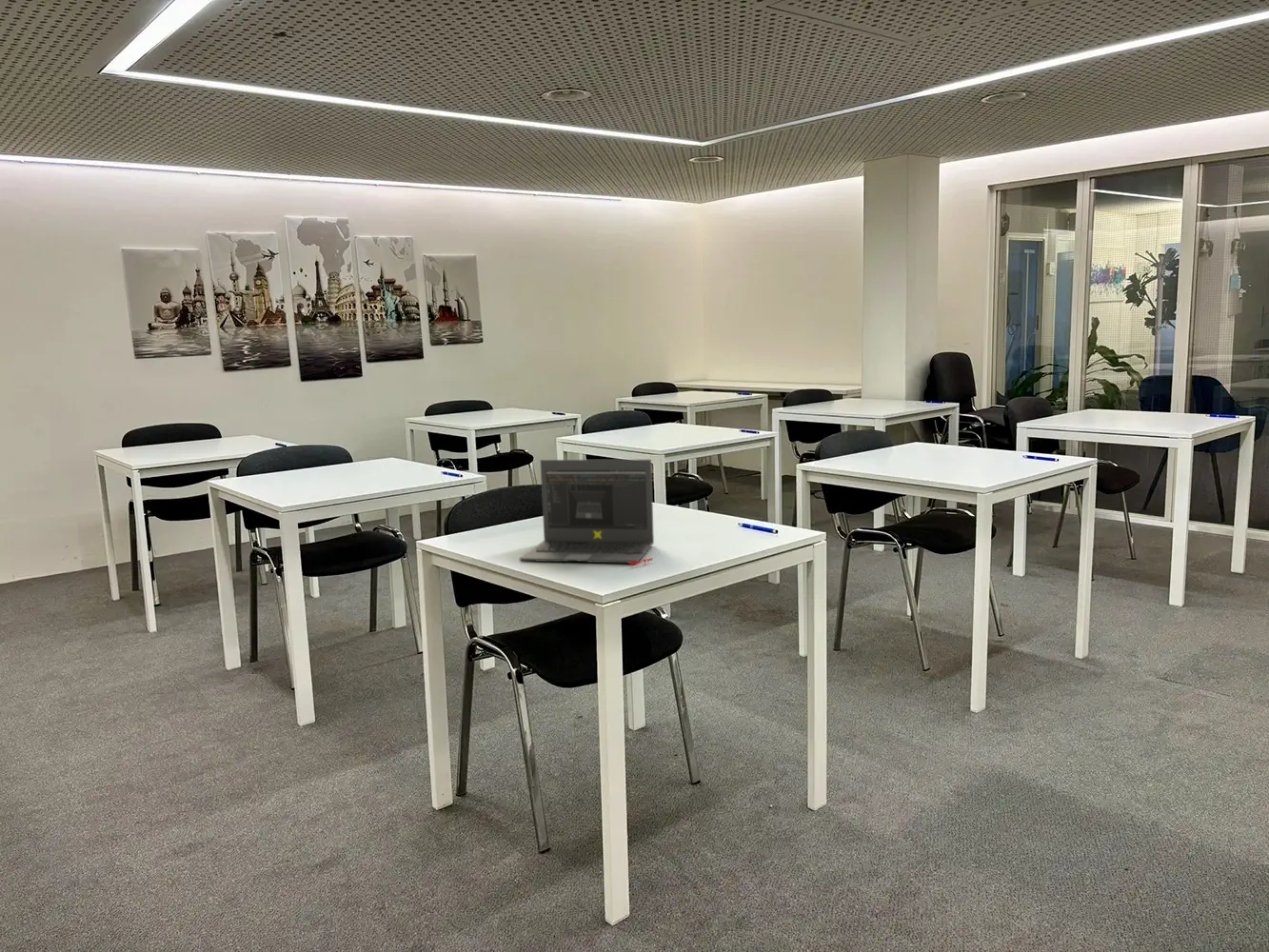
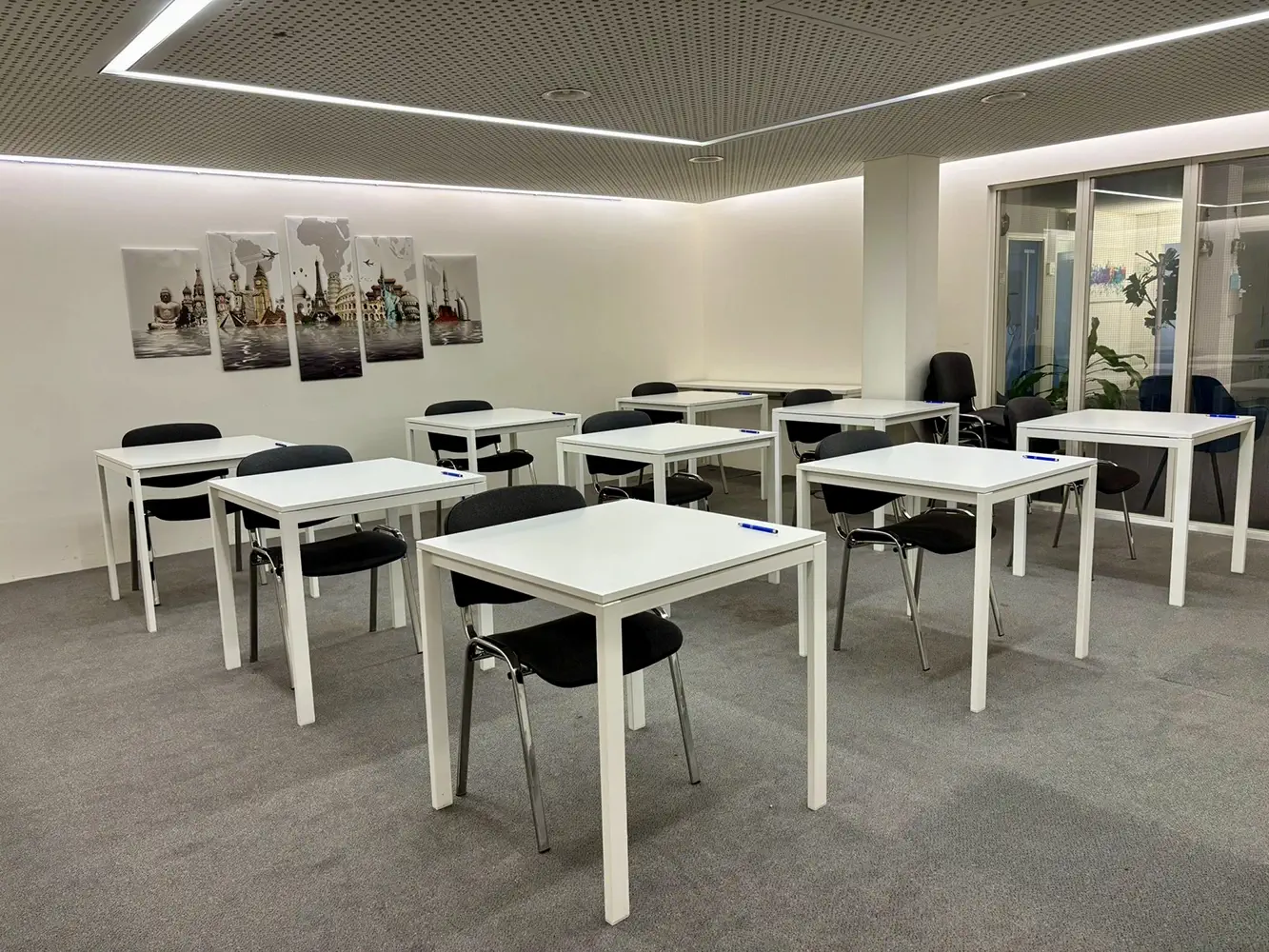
- laptop [519,459,655,566]
